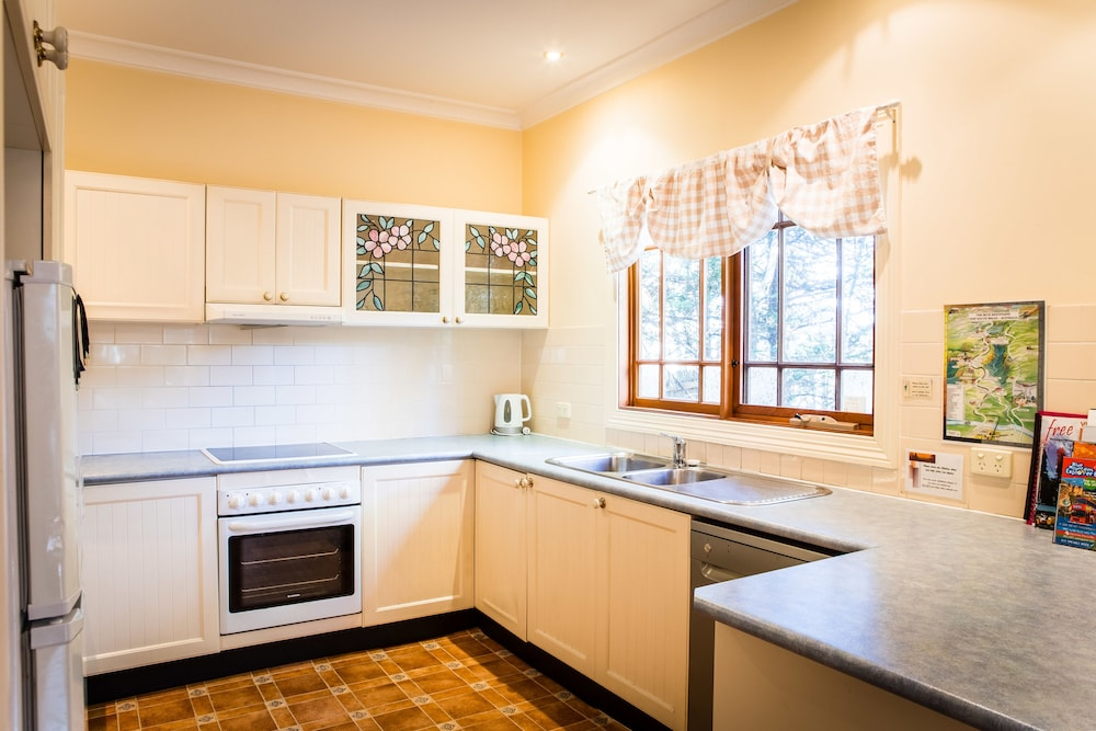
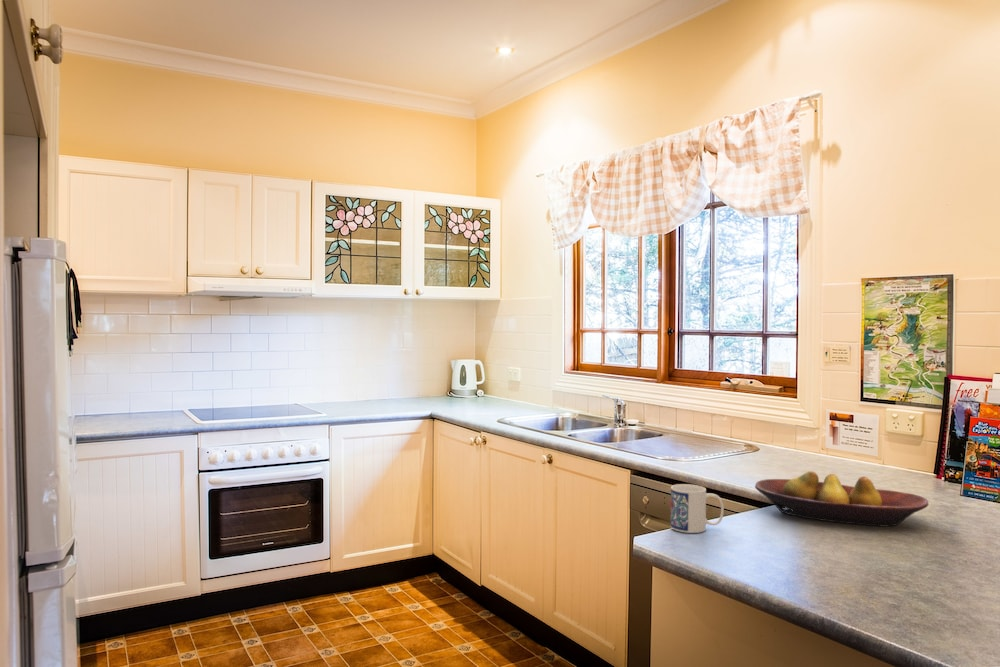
+ fruit bowl [754,470,929,528]
+ mug [670,483,725,534]
